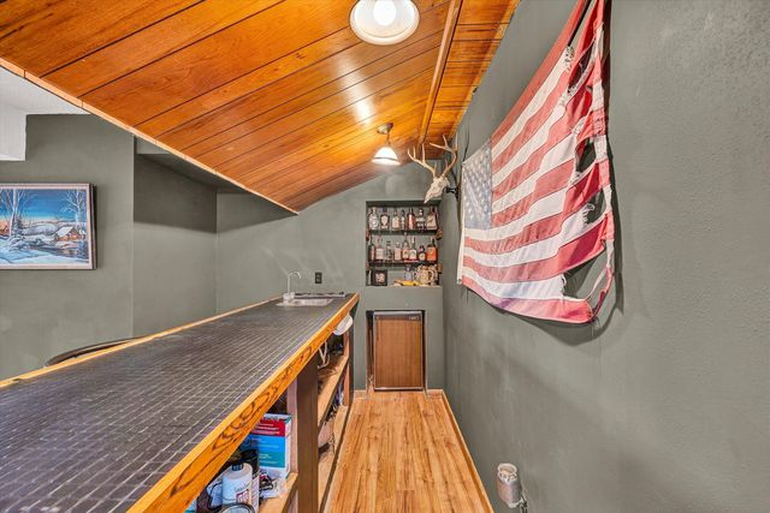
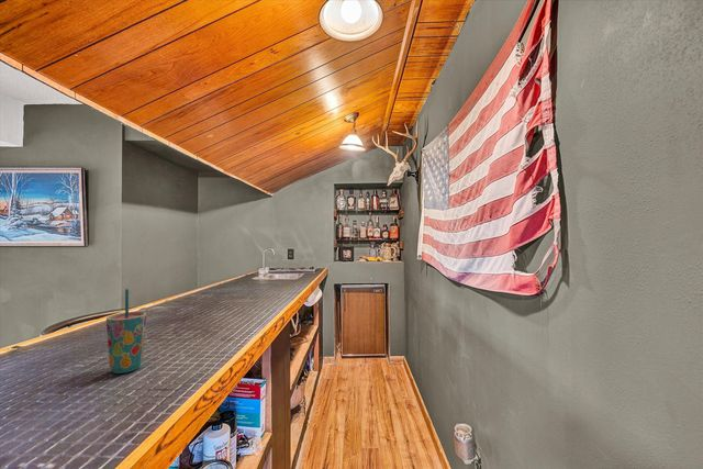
+ cup [105,288,147,375]
